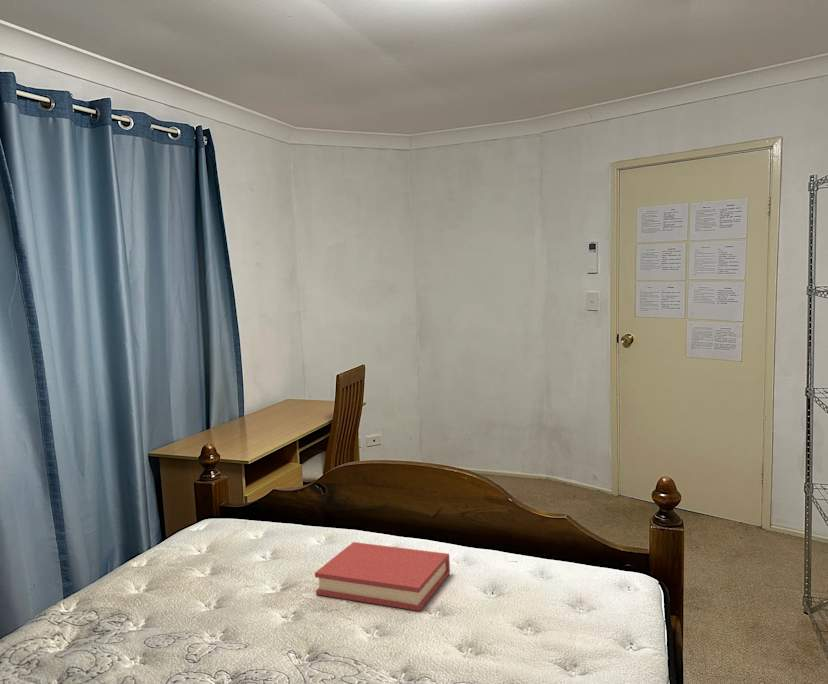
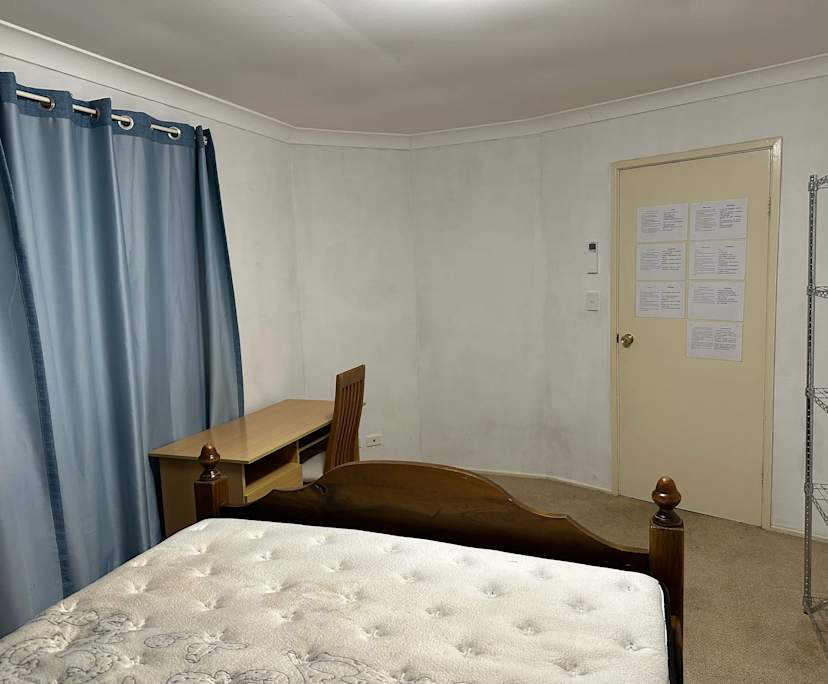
- hardback book [314,541,451,612]
